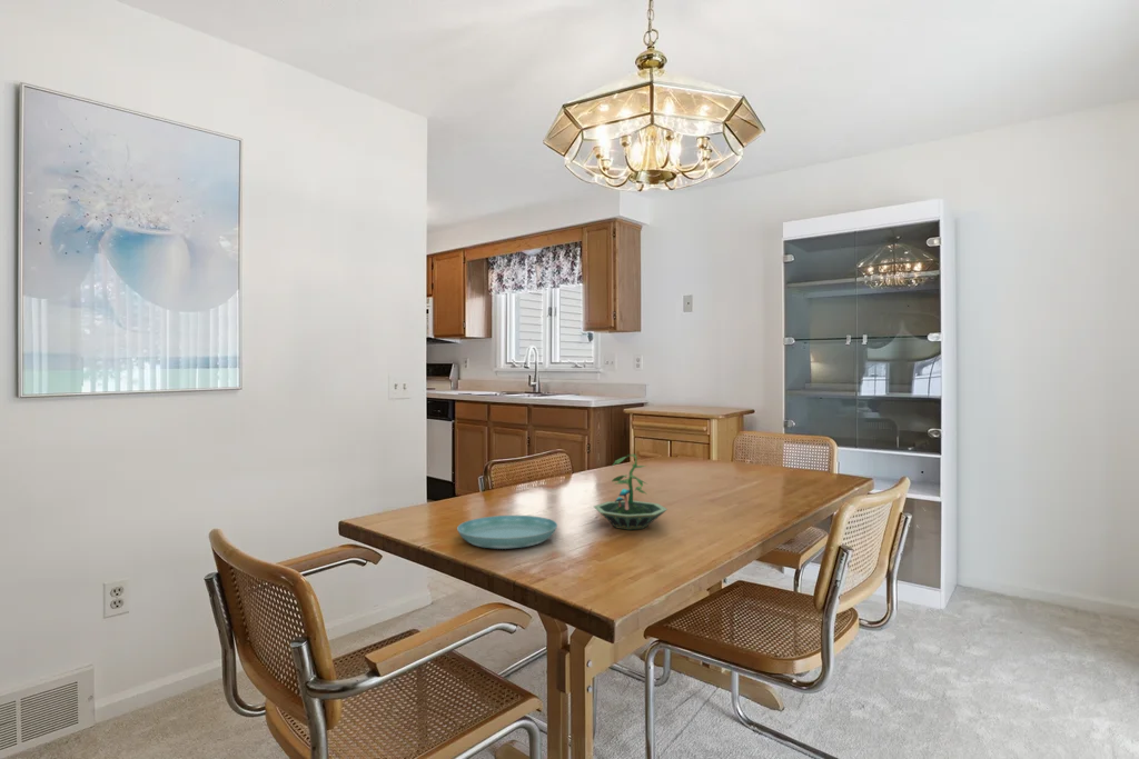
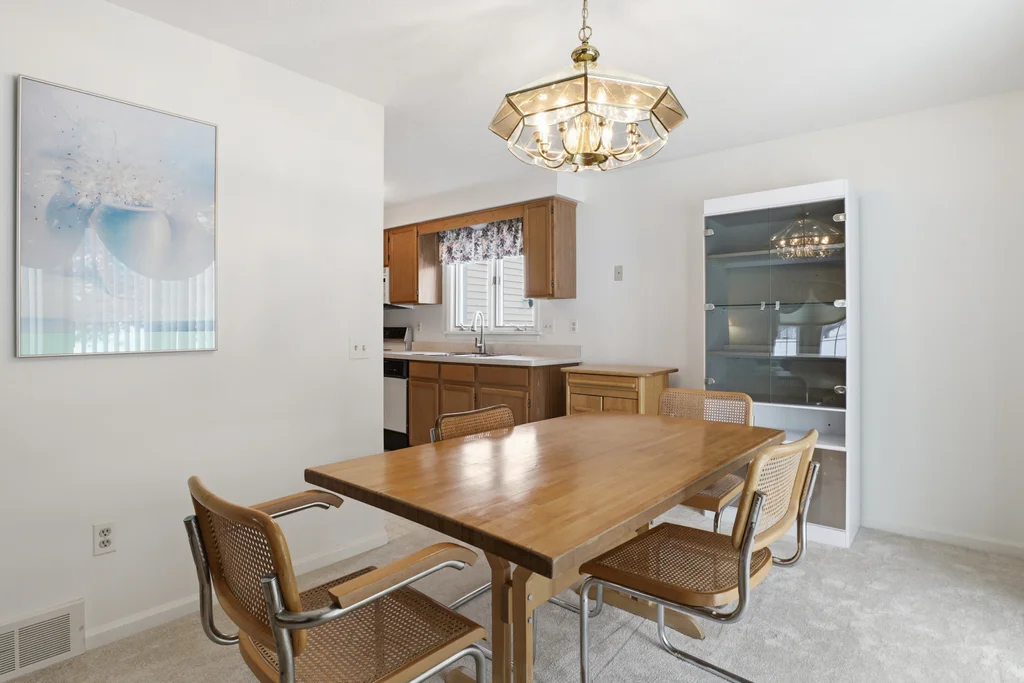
- saucer [456,515,558,550]
- terrarium [593,453,668,531]
